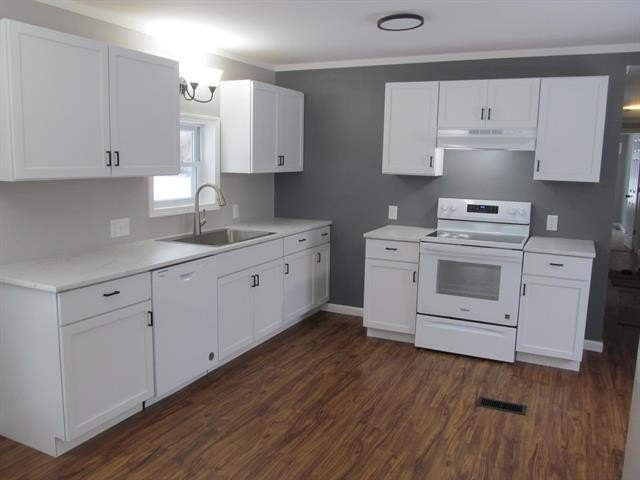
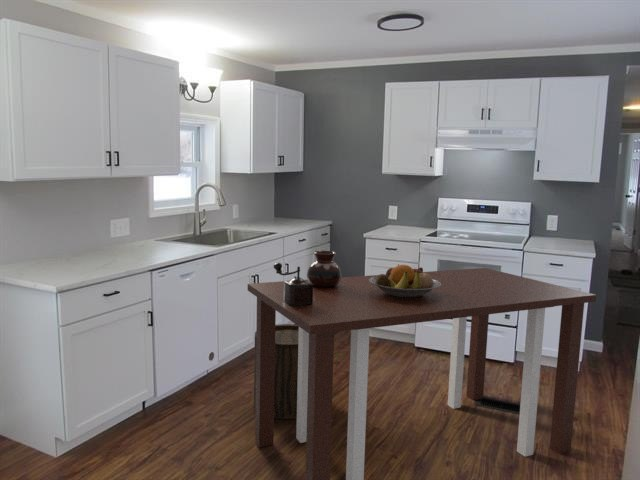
+ pepper mill [273,262,313,306]
+ vase [306,250,342,287]
+ dining table [247,267,597,480]
+ fruit bowl [369,263,441,297]
+ stool [253,323,299,420]
